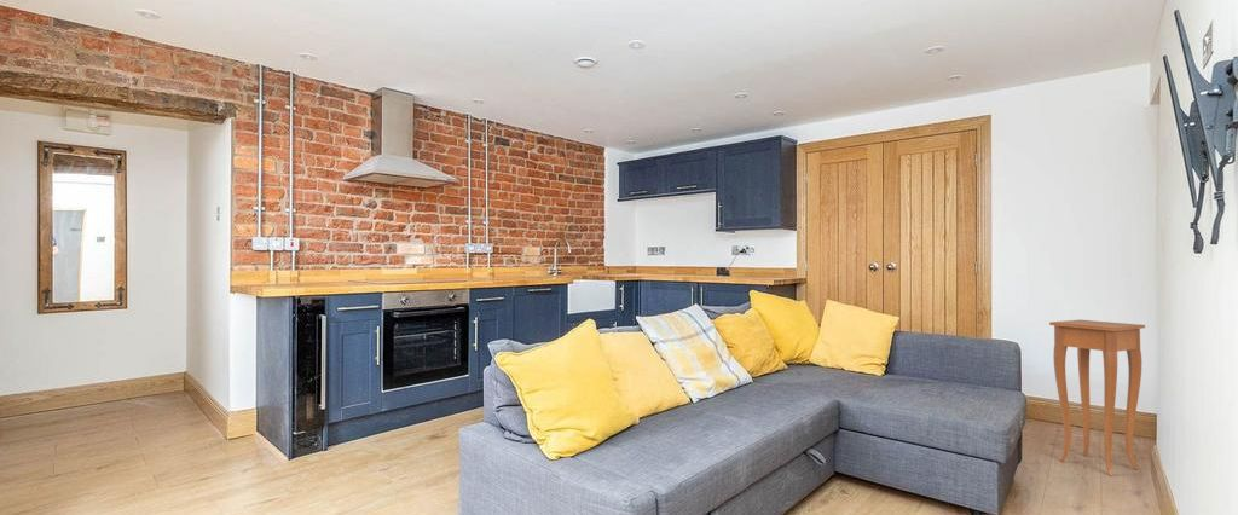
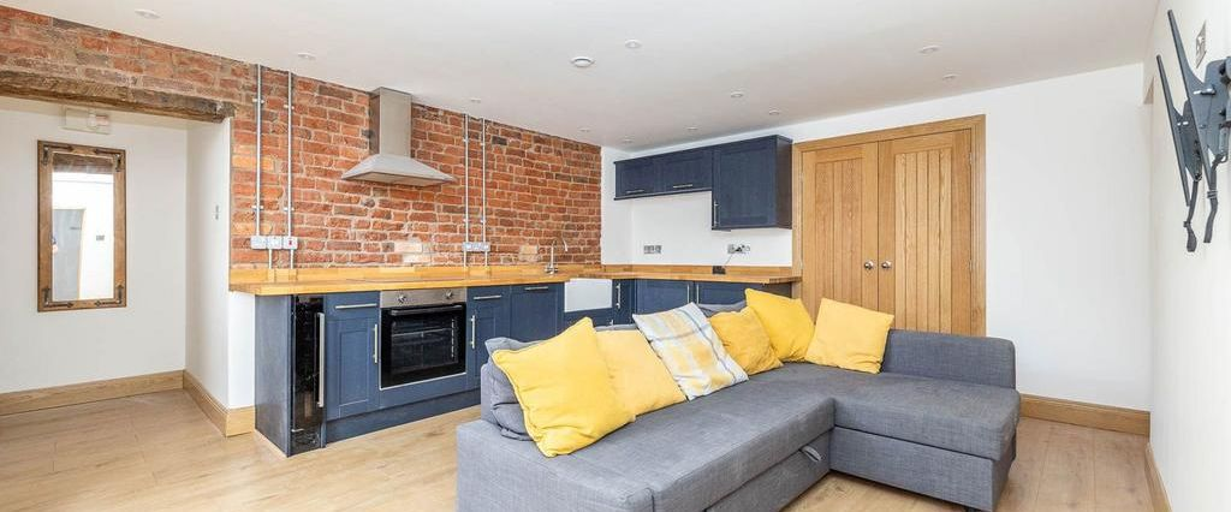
- side table [1048,319,1146,476]
